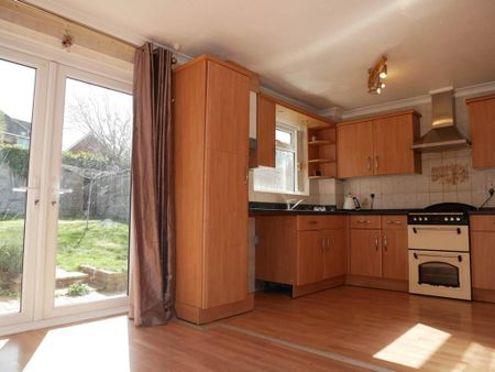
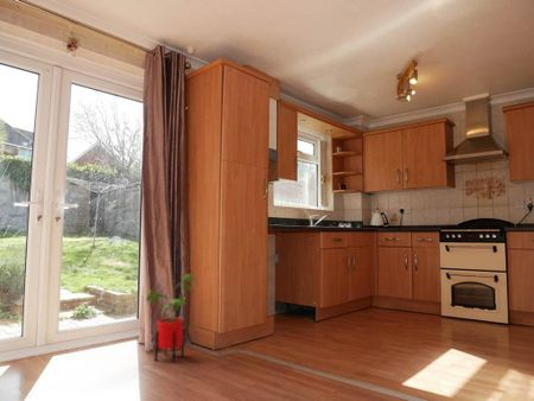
+ house plant [145,273,199,364]
